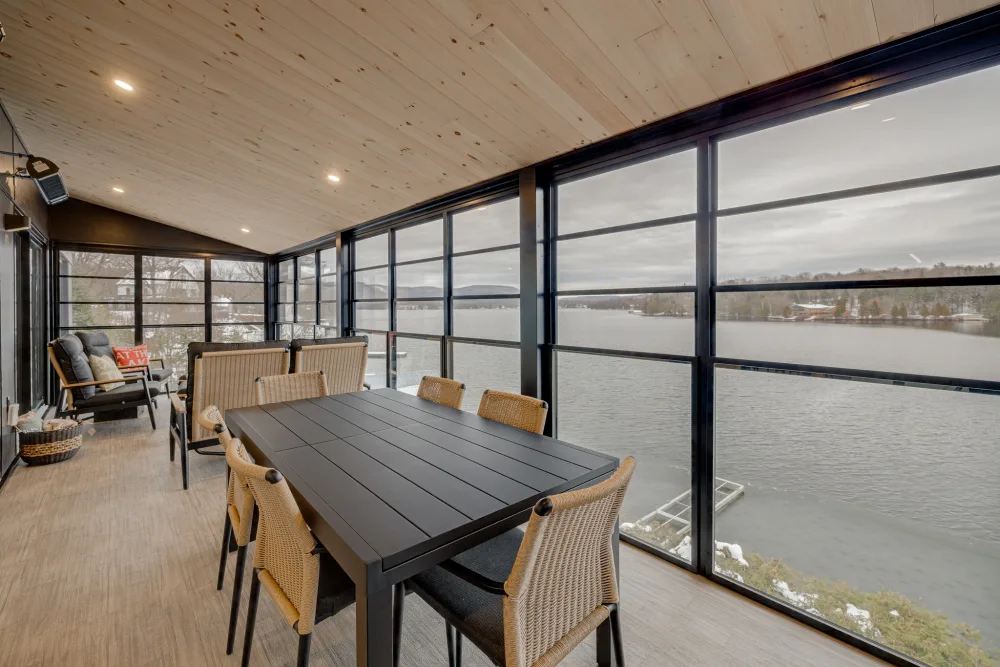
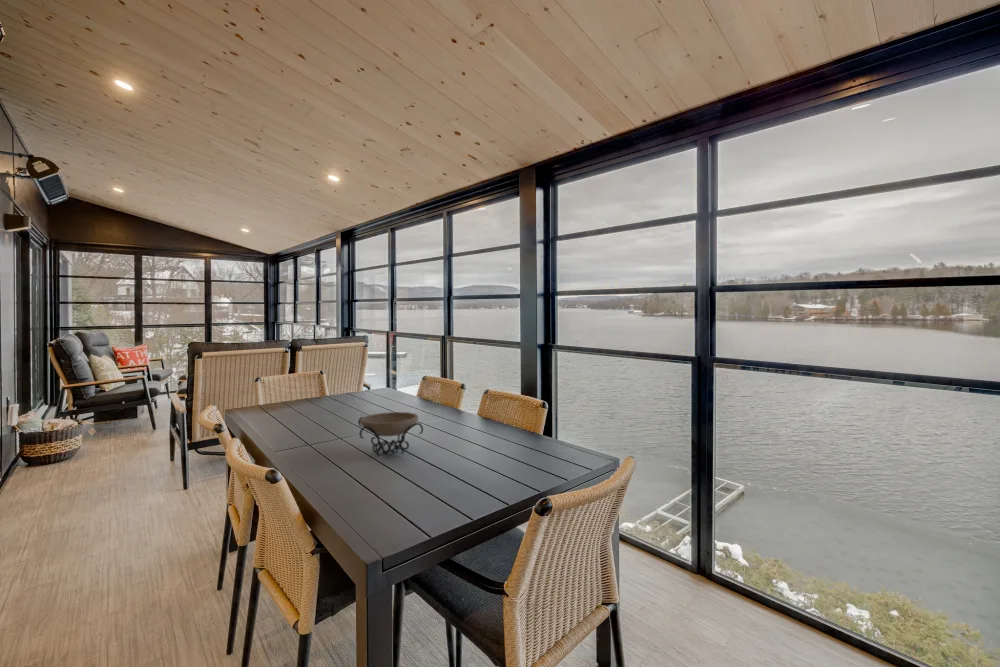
+ decorative bowl [357,411,424,458]
